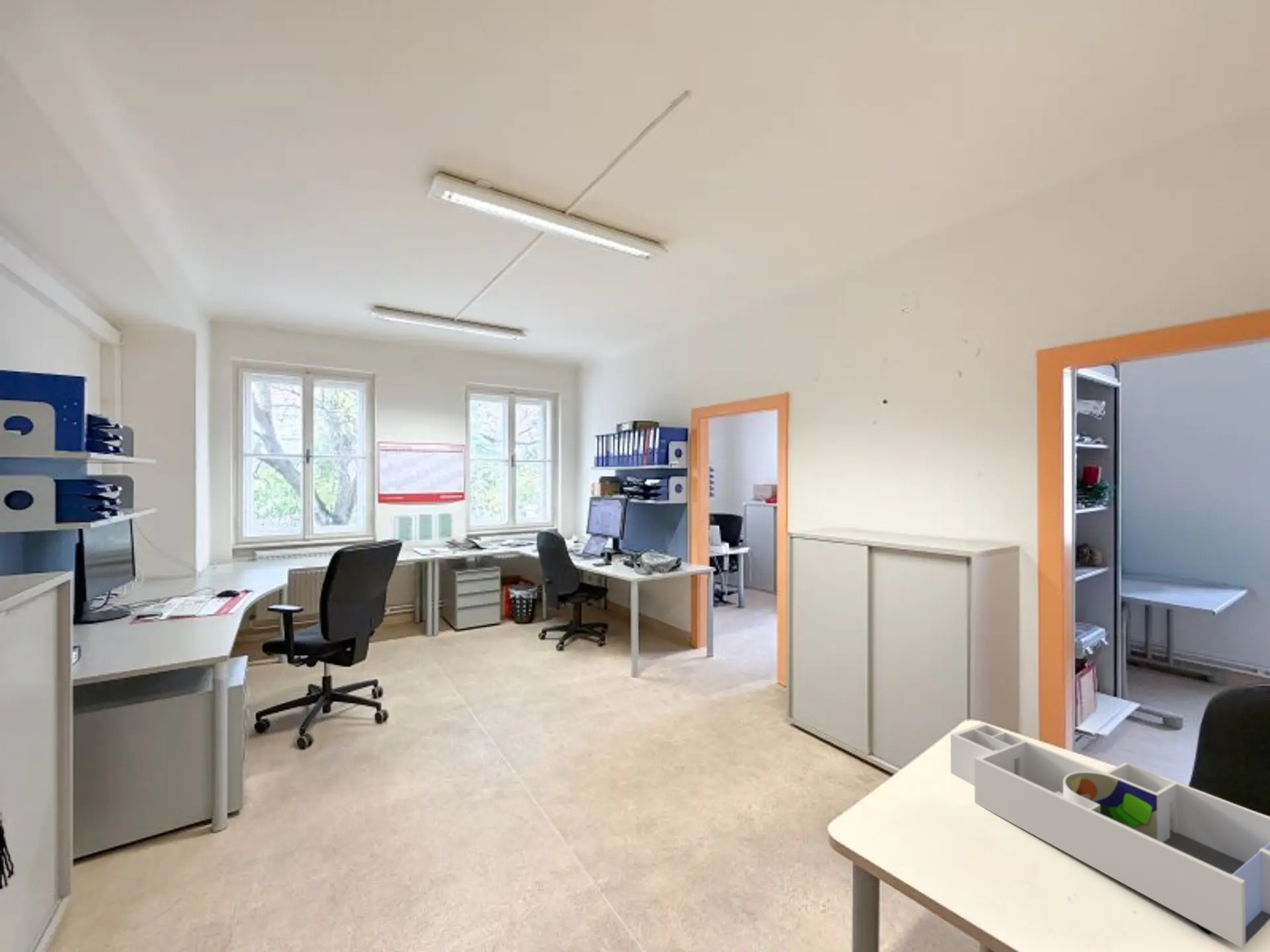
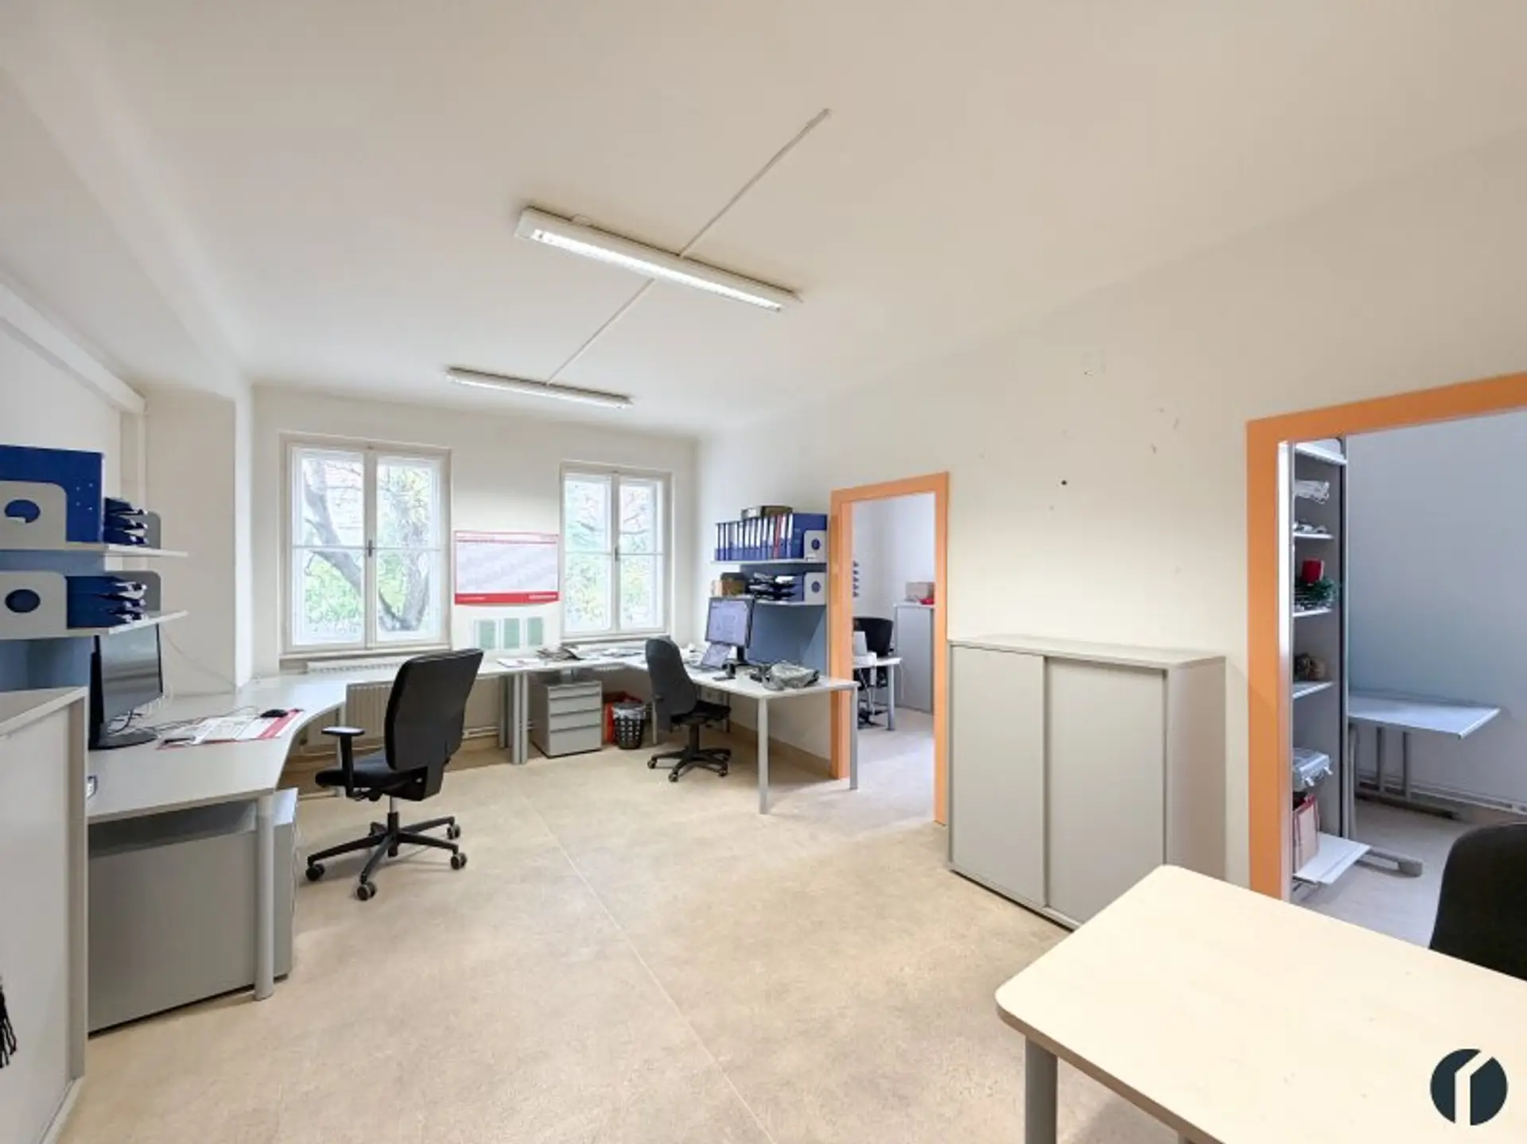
- desk organizer [950,723,1270,949]
